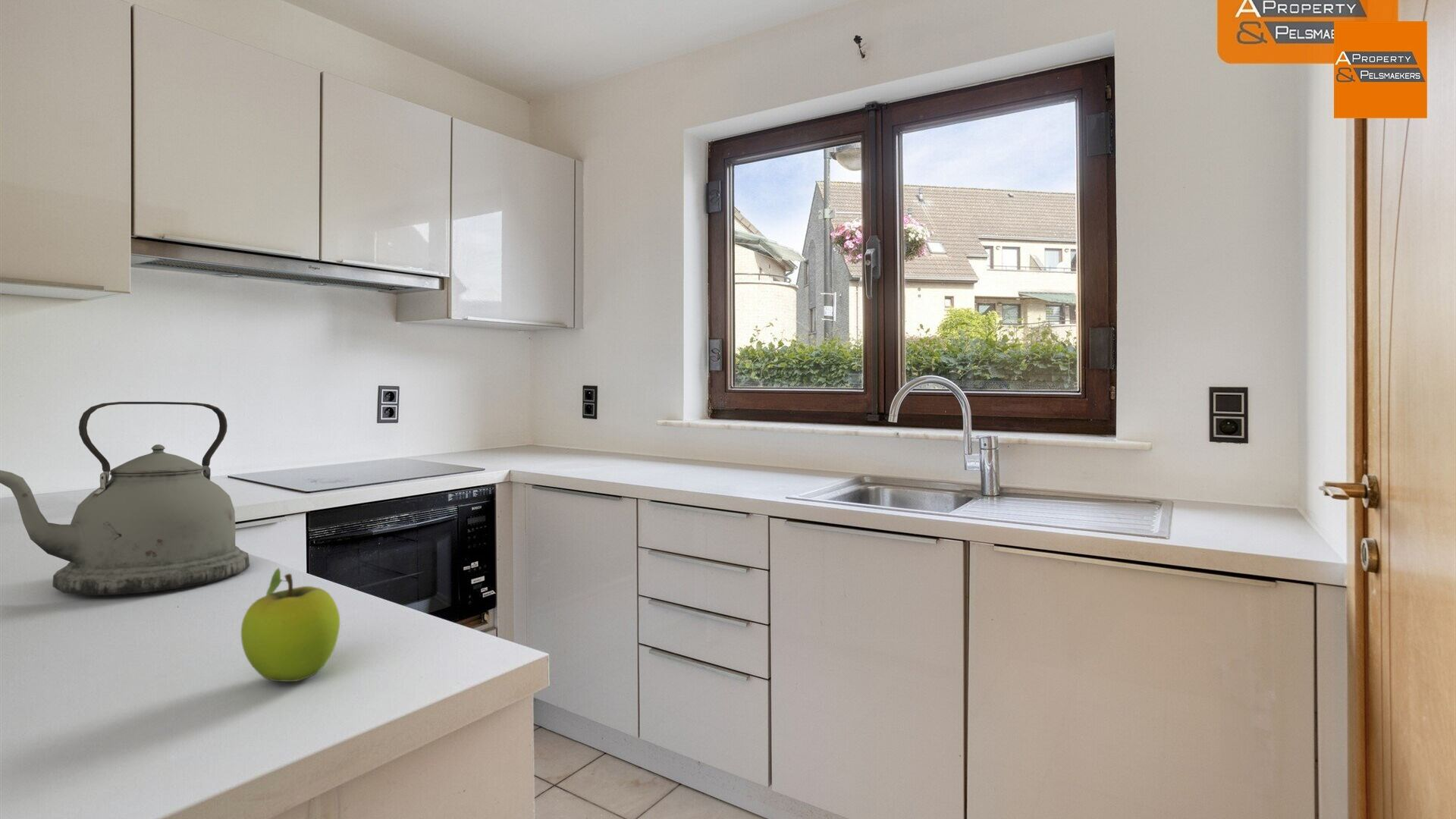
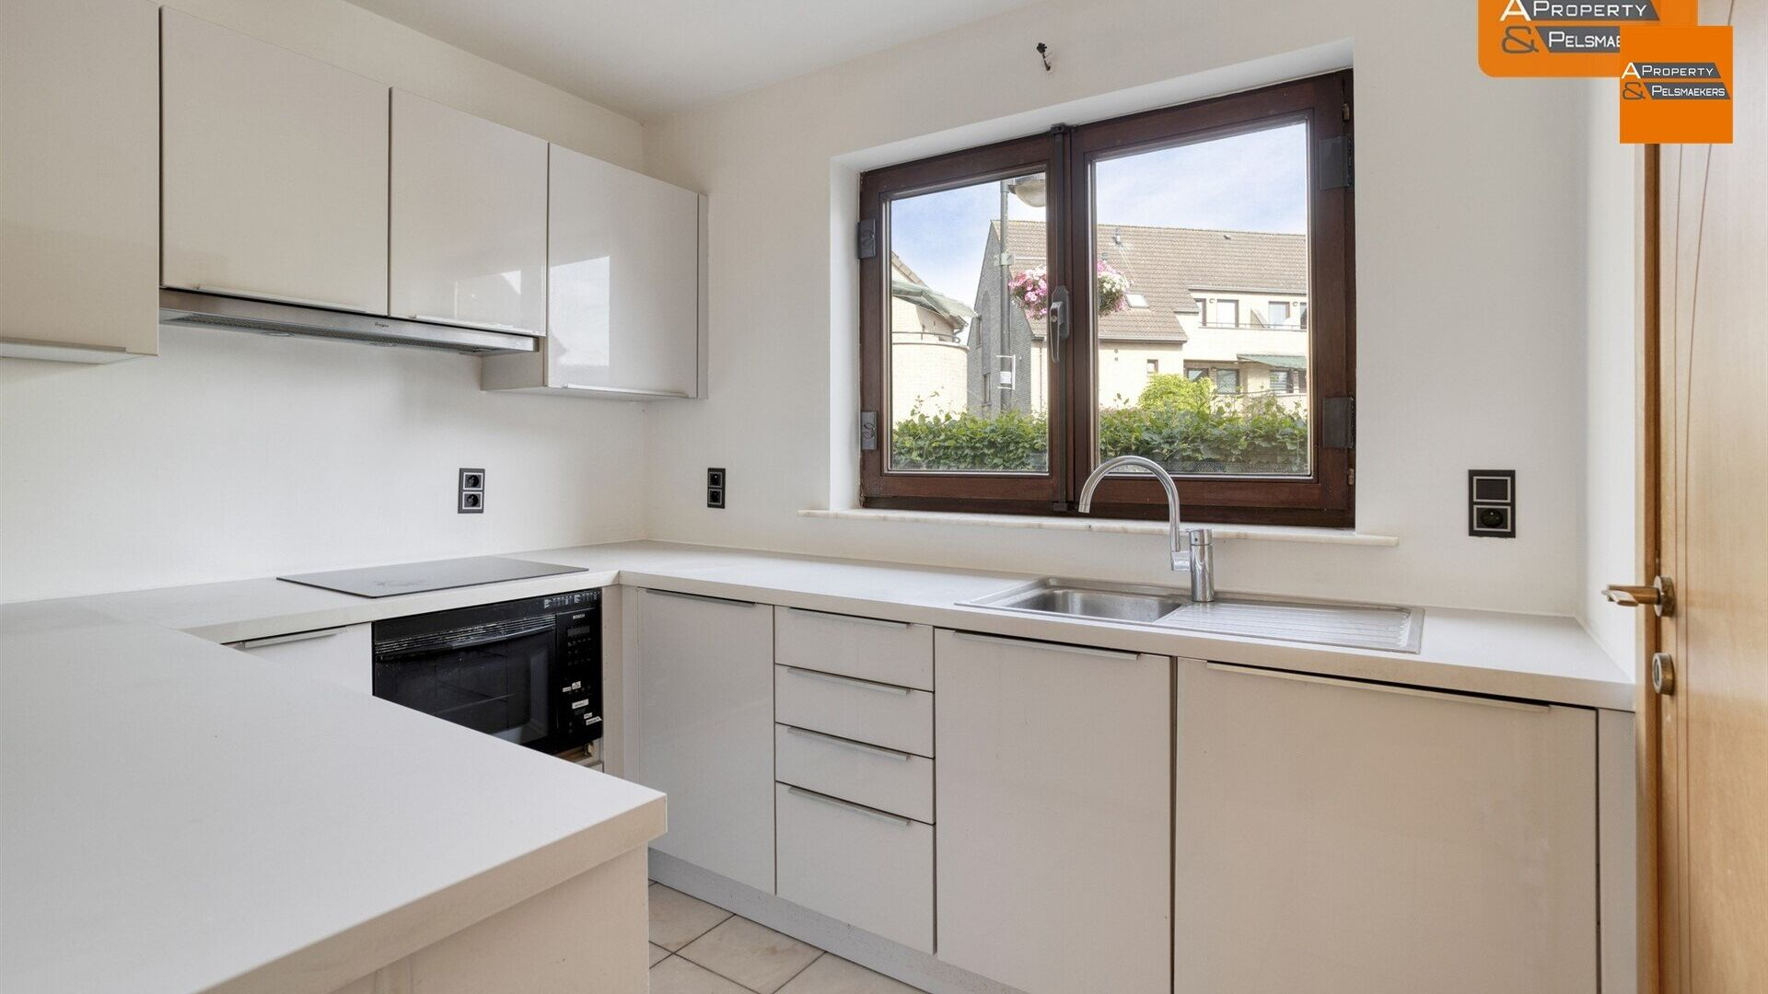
- kettle [0,401,250,595]
- fruit [240,567,340,682]
